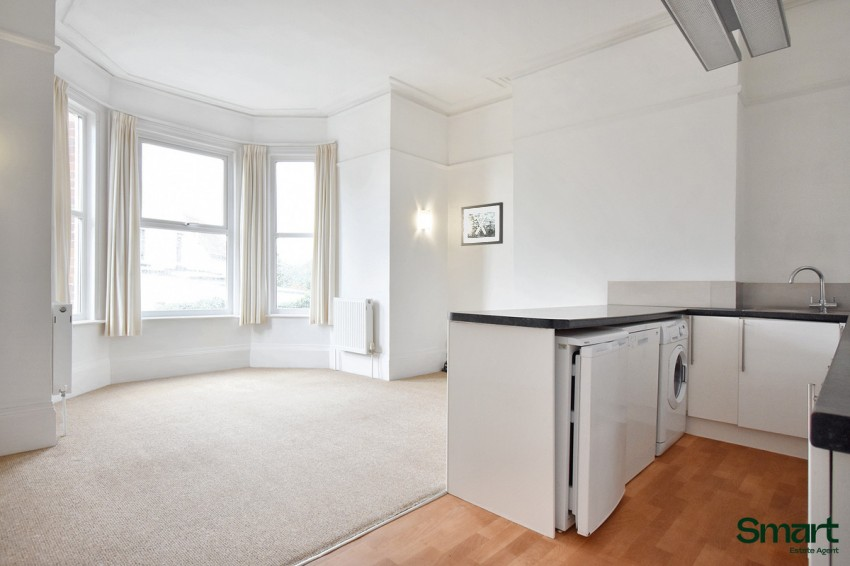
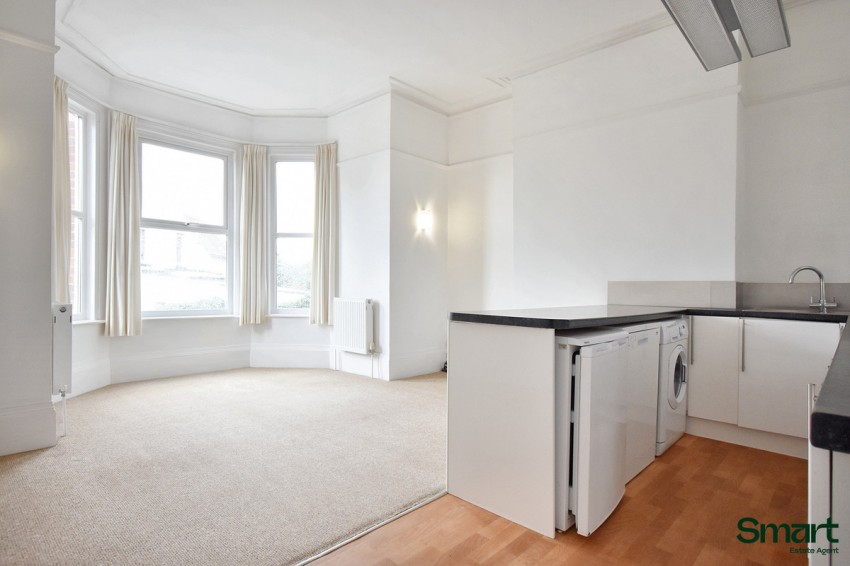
- wall art [460,201,504,247]
